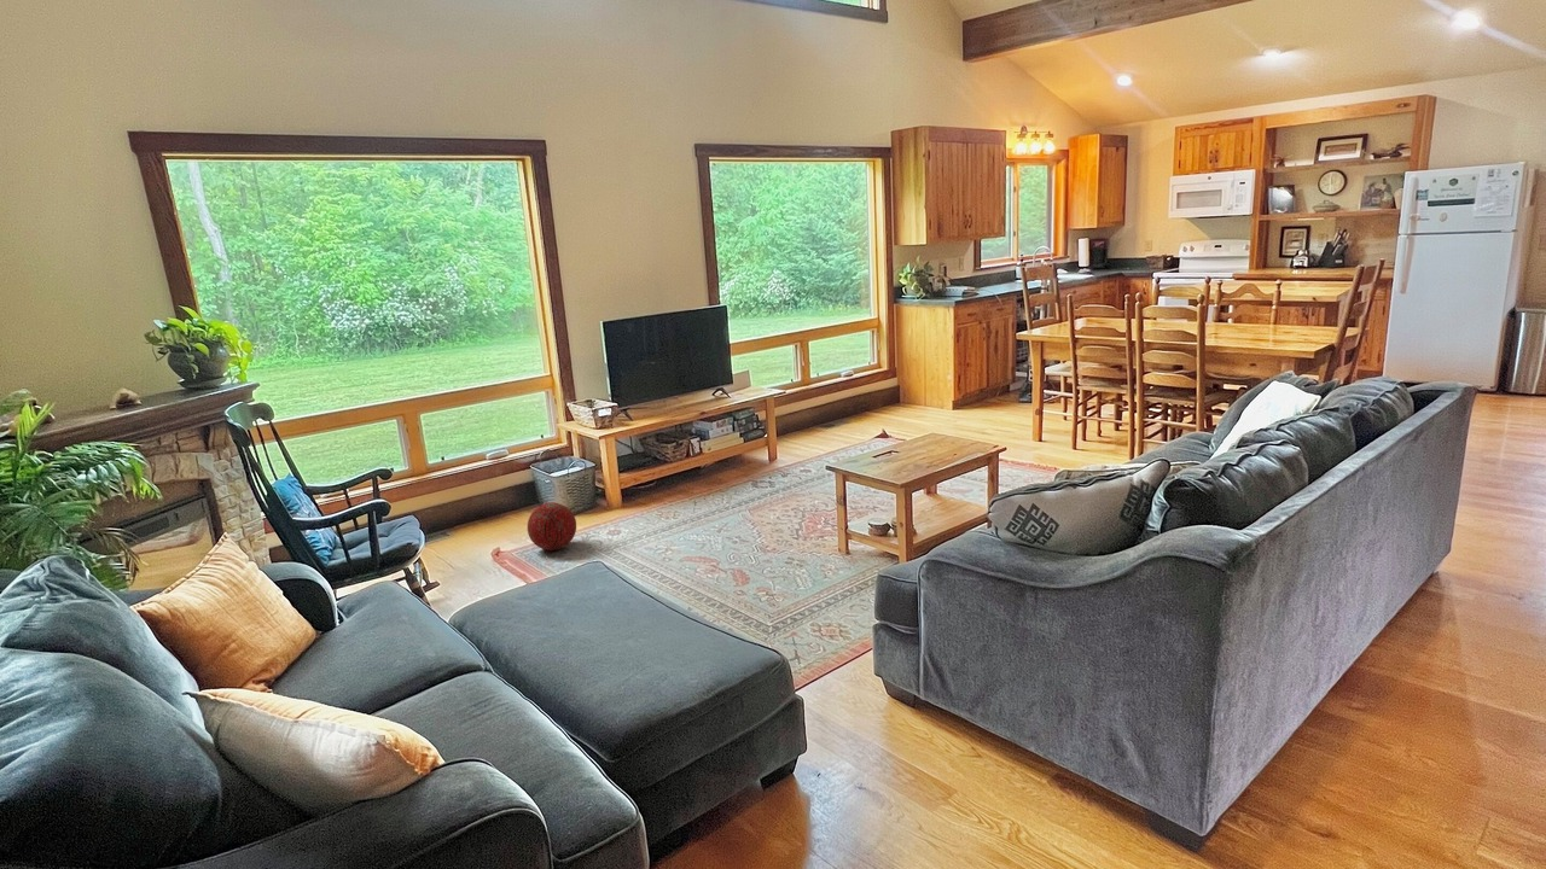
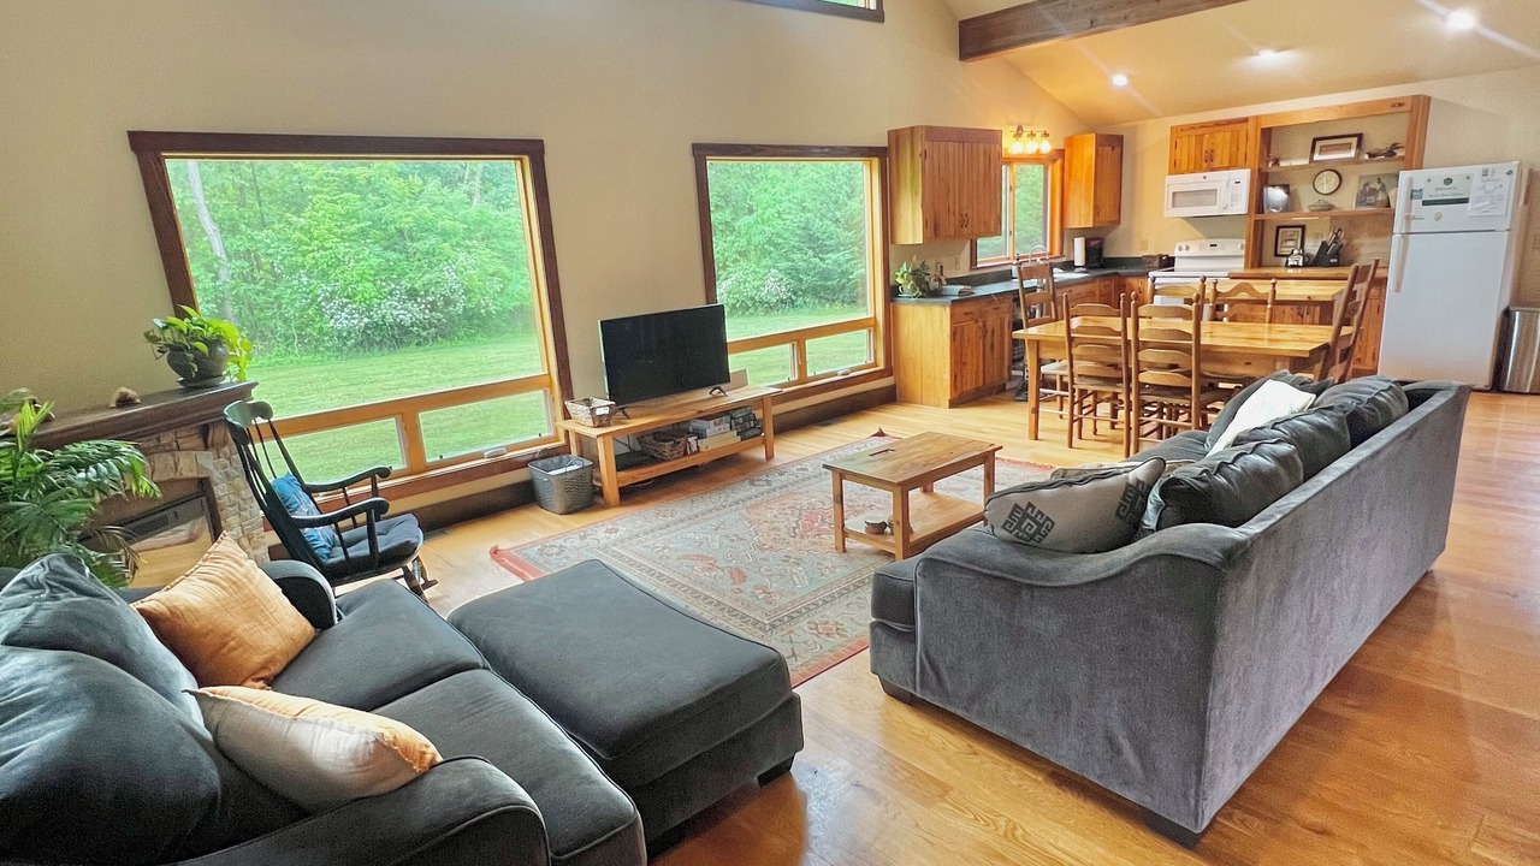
- ball [527,502,577,552]
